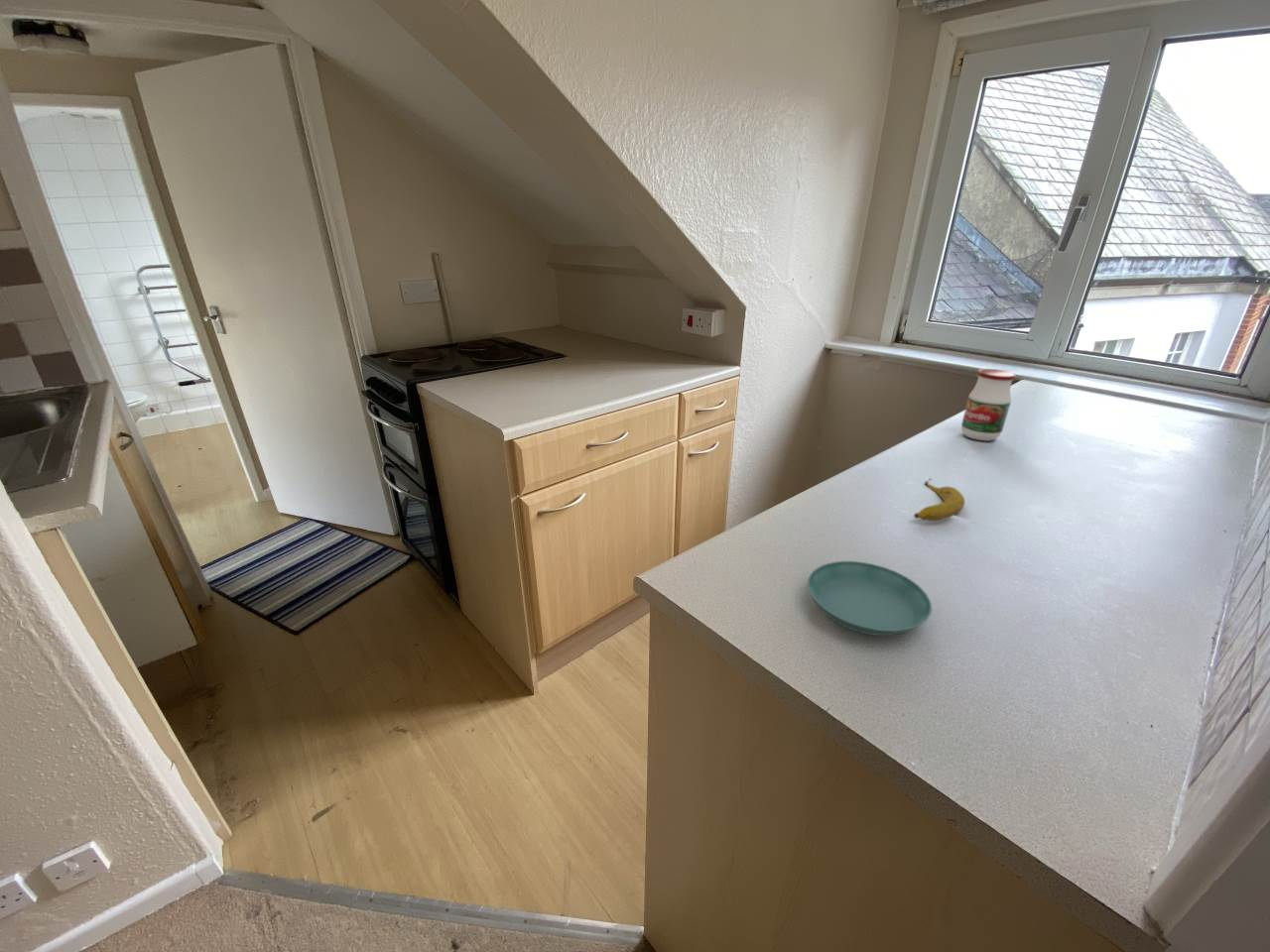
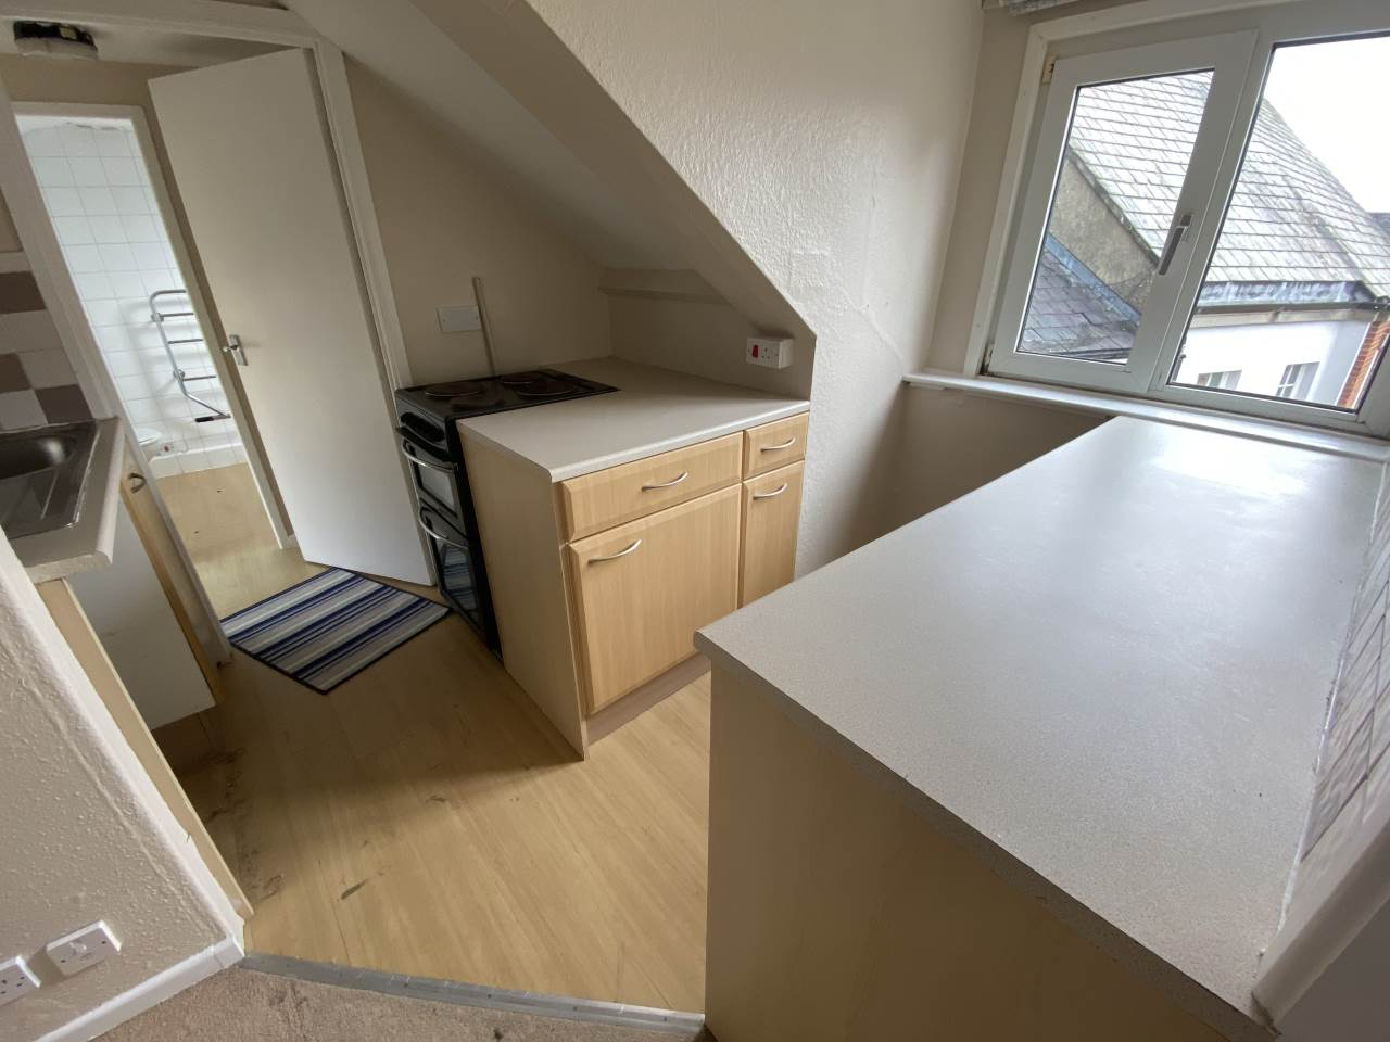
- saucer [807,560,933,637]
- jar [960,368,1017,442]
- banana [913,477,965,522]
